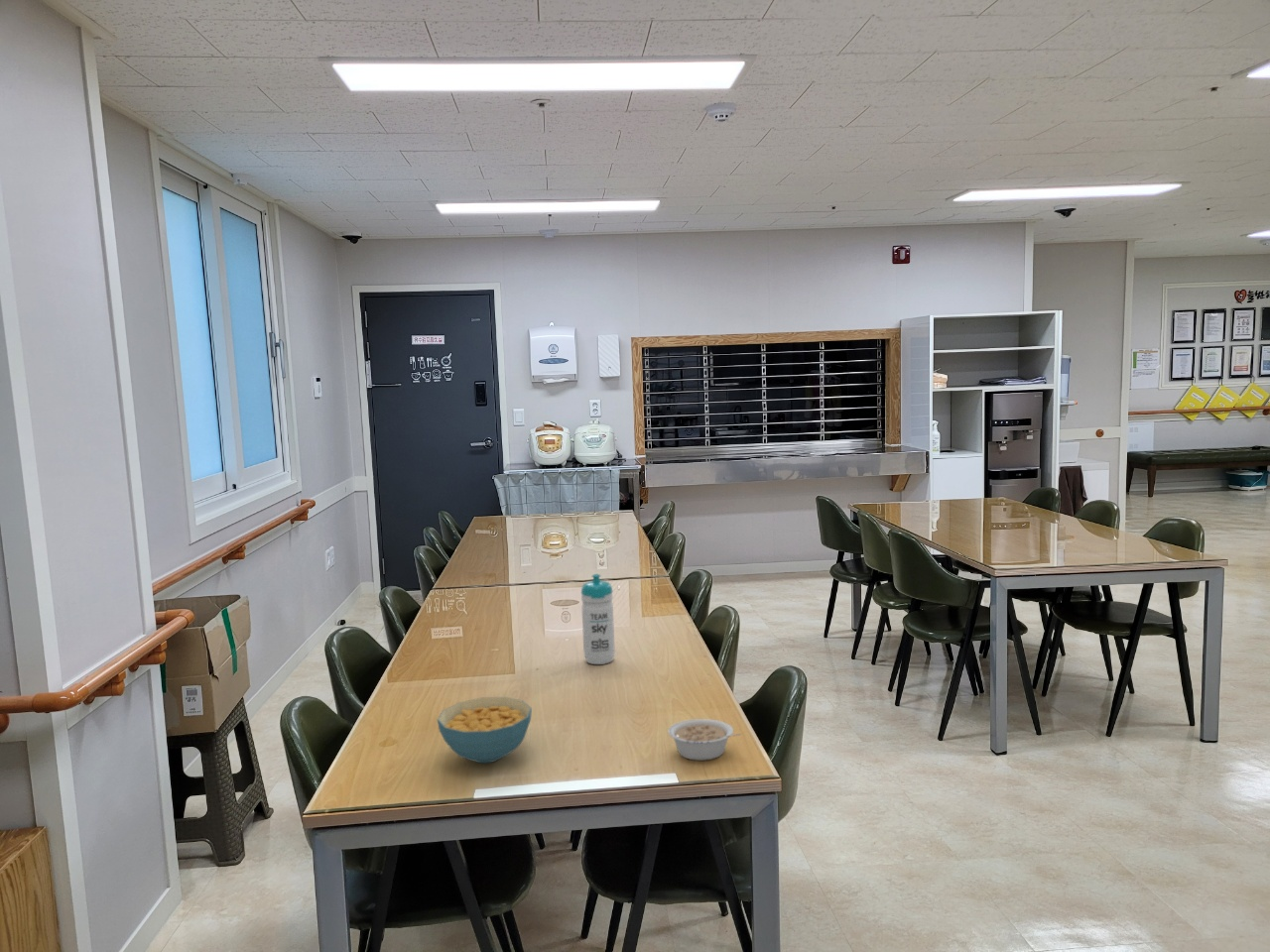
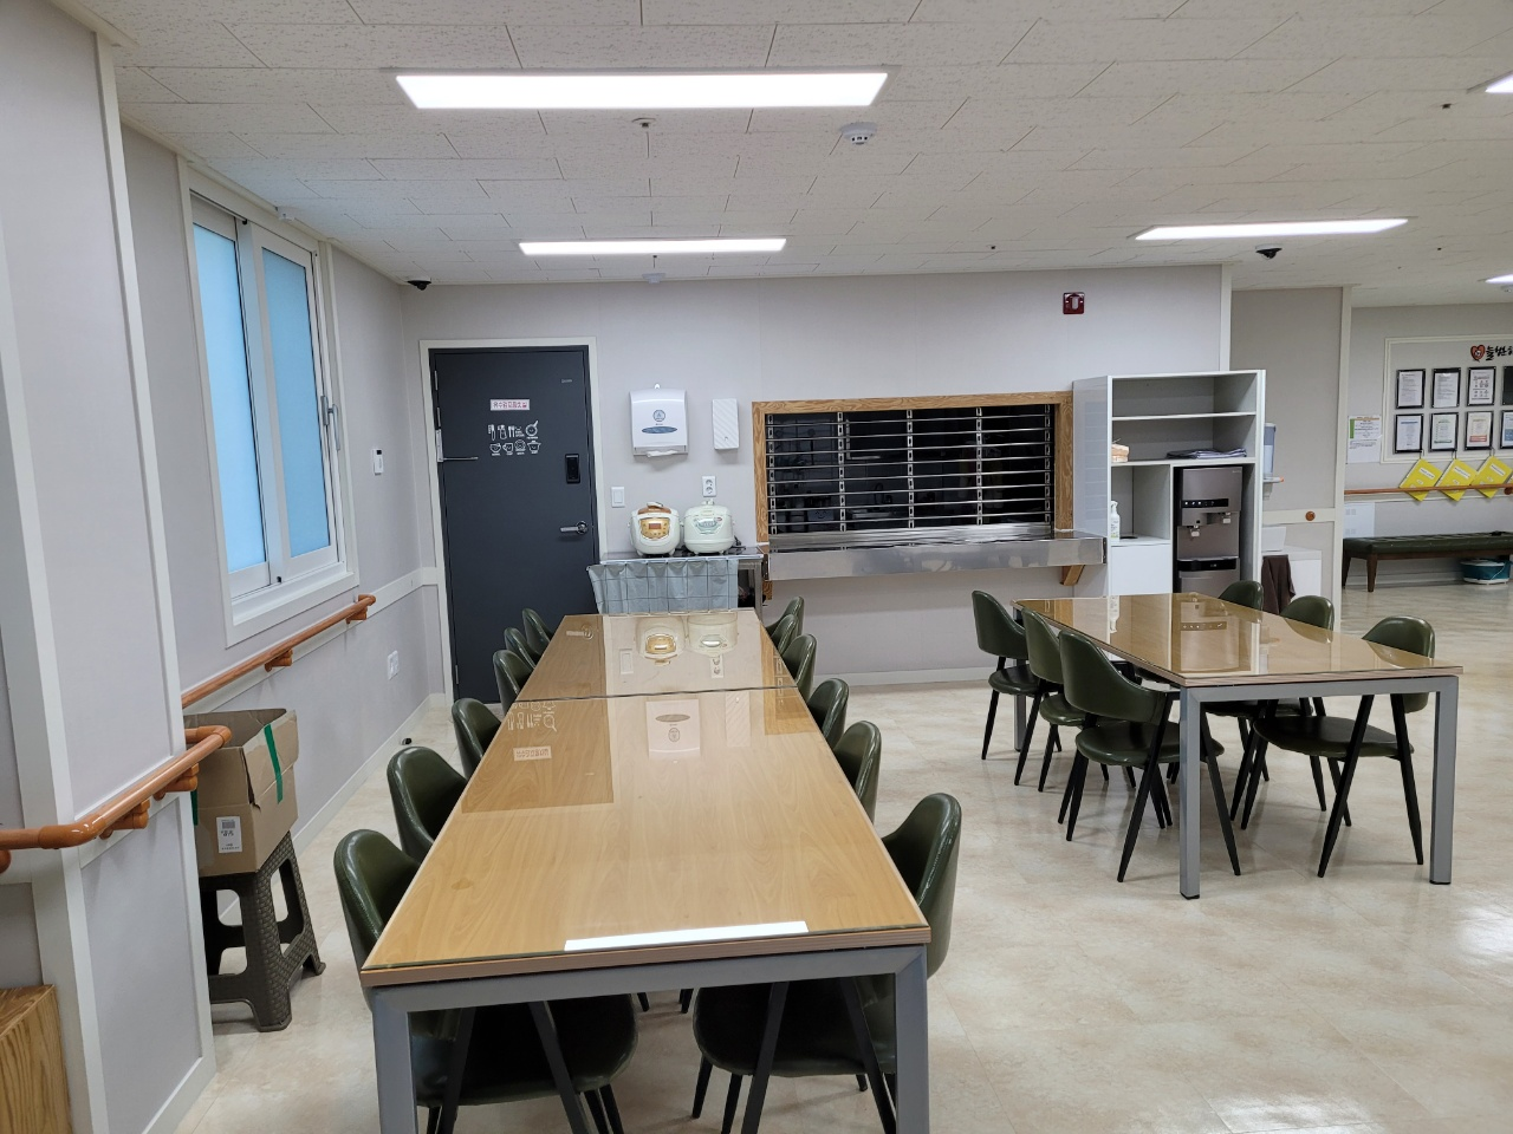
- legume [667,718,742,762]
- water bottle [580,573,616,665]
- cereal bowl [437,696,533,765]
